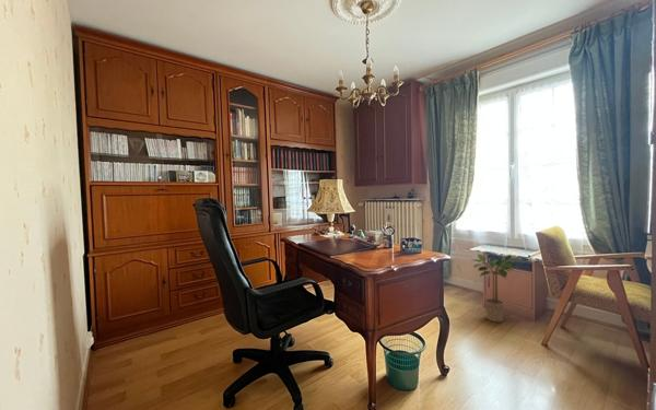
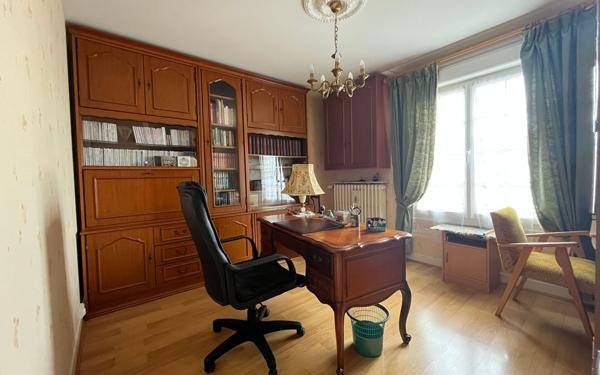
- potted plant [472,253,523,324]
